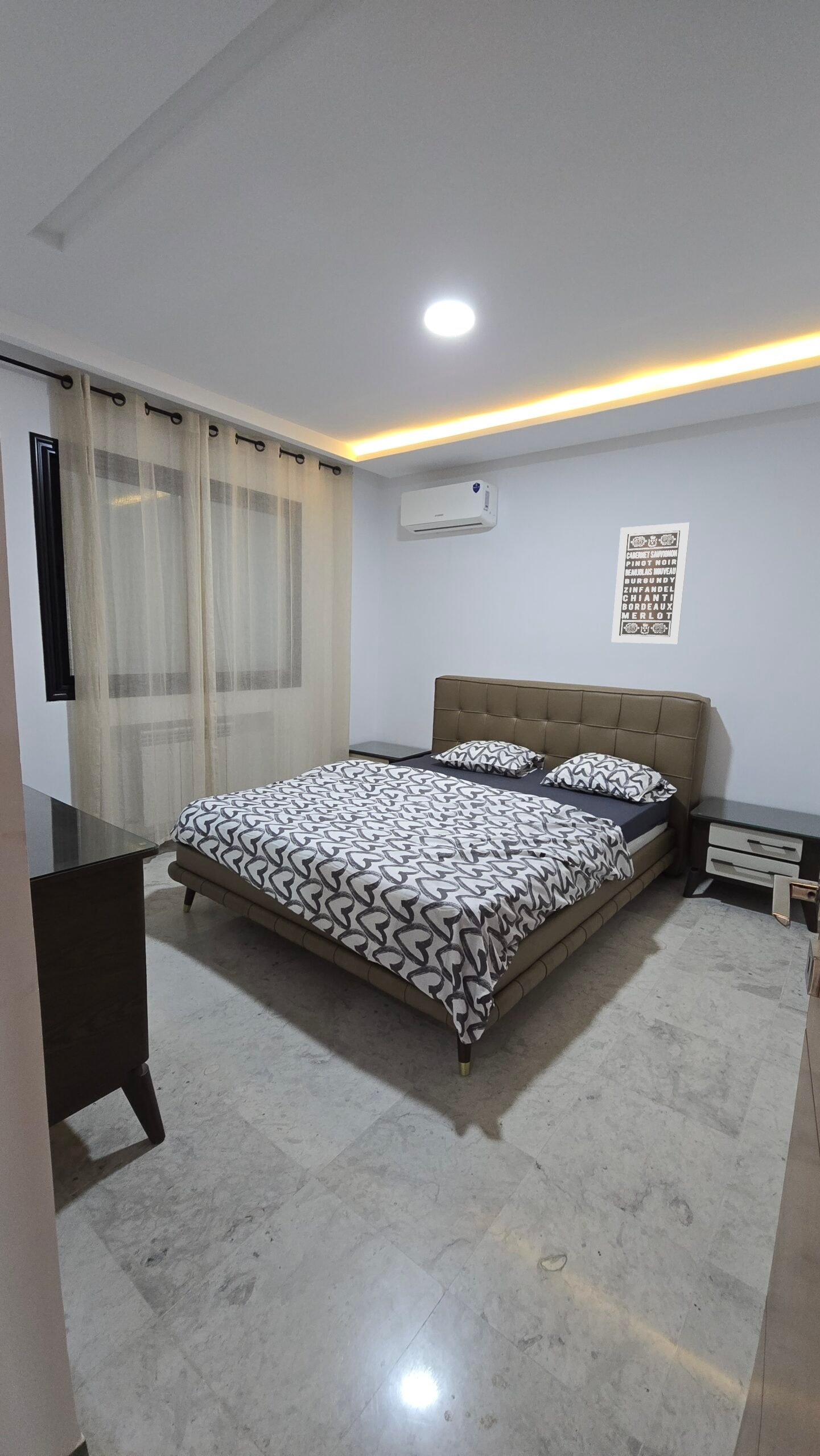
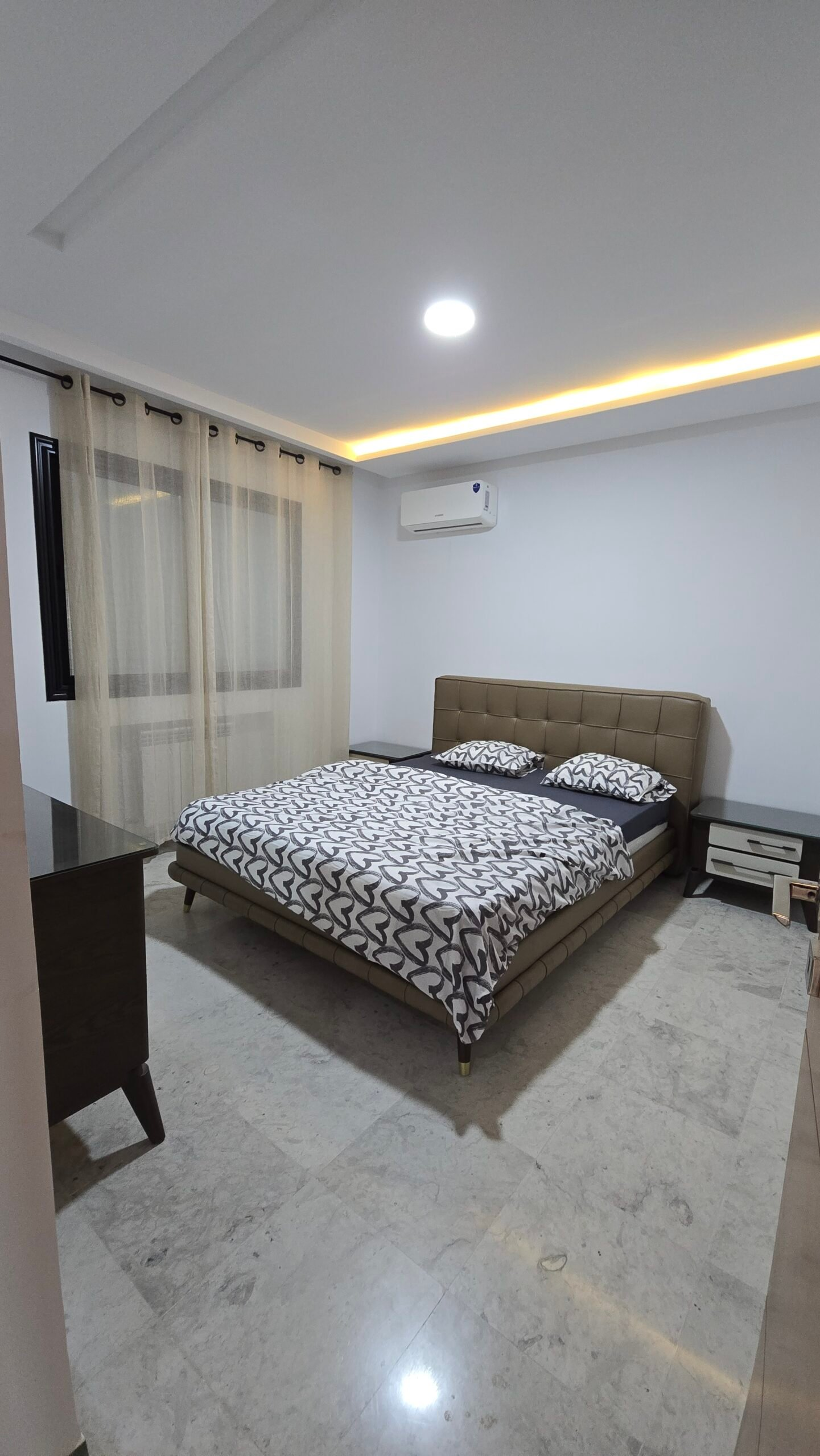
- wall art [611,522,690,644]
